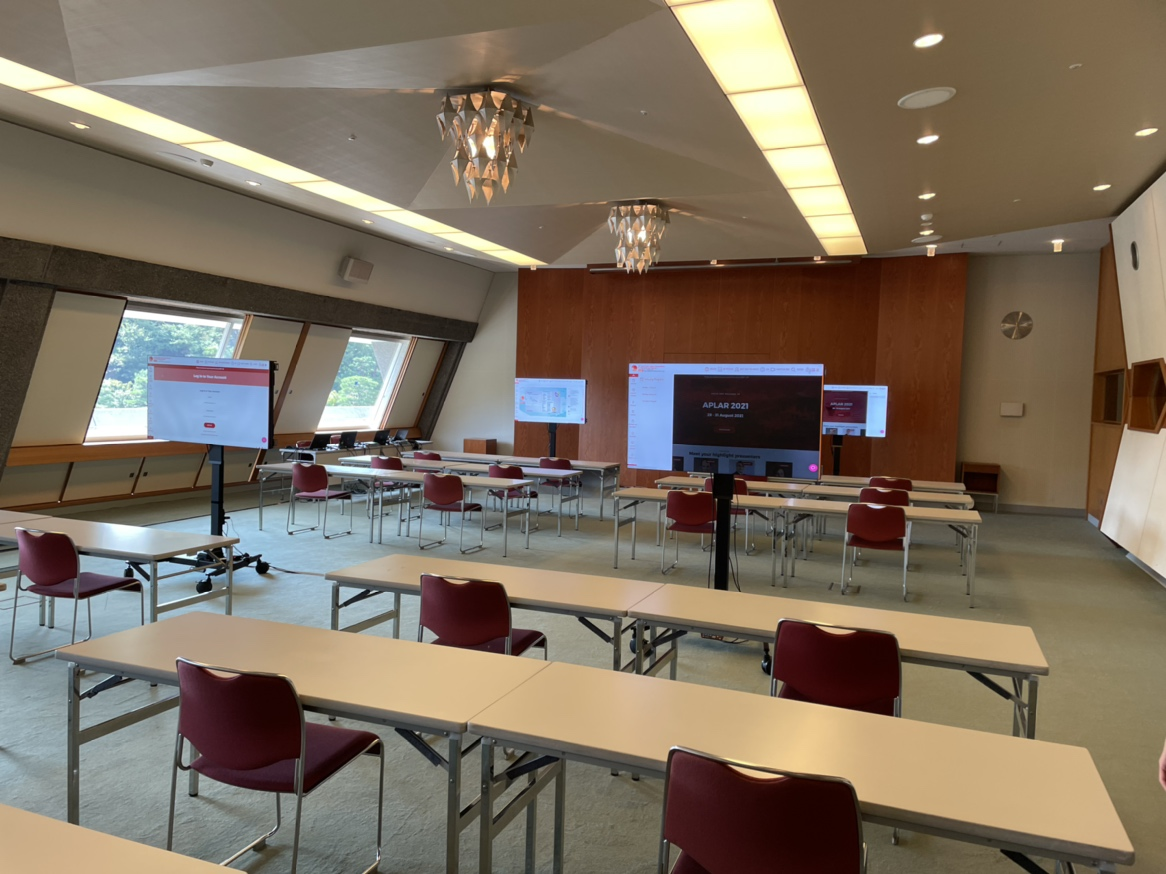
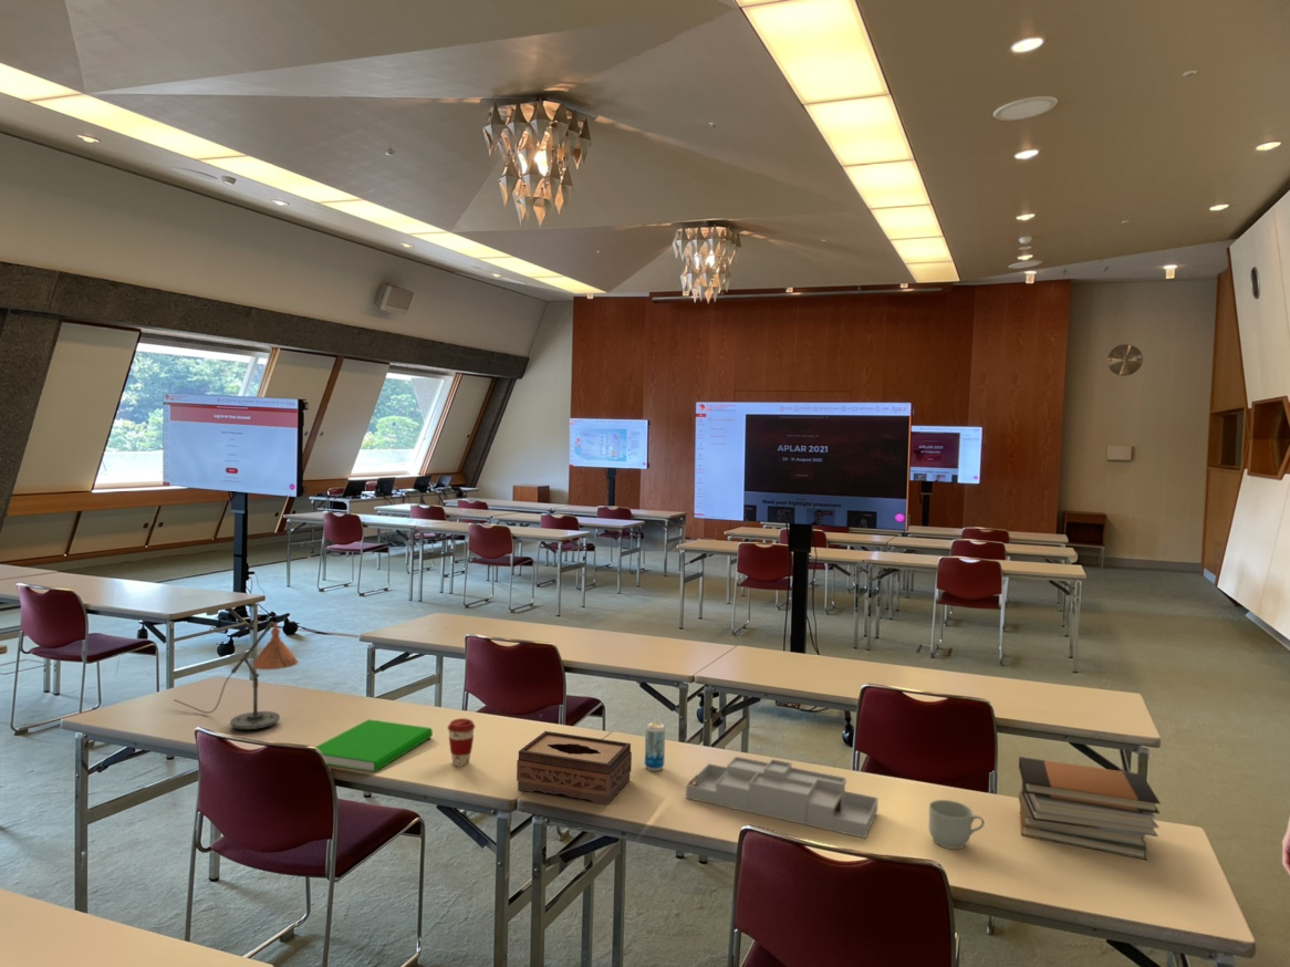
+ book stack [1018,756,1162,861]
+ beverage can [644,721,666,772]
+ book [313,718,434,773]
+ desk organizer [685,756,880,840]
+ tissue box [516,730,633,807]
+ desk lamp [173,621,300,730]
+ mug [928,799,986,850]
+ coffee cup [447,717,476,768]
